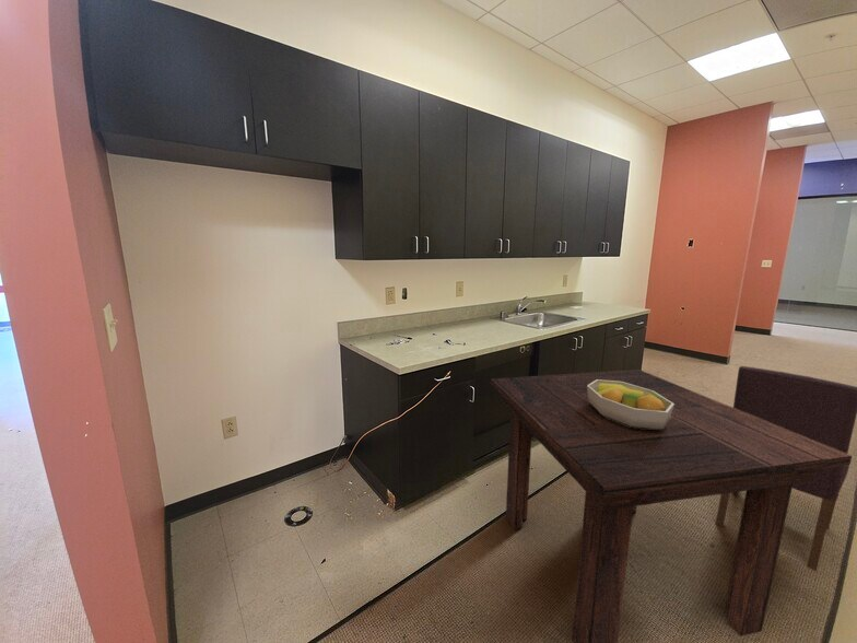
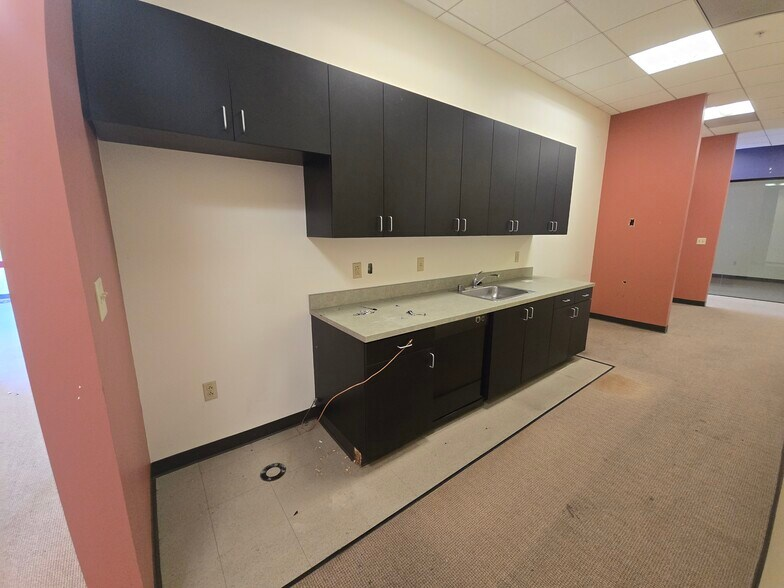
- fruit bowl [587,379,674,429]
- dining chair [715,365,857,572]
- dining table [490,369,853,643]
